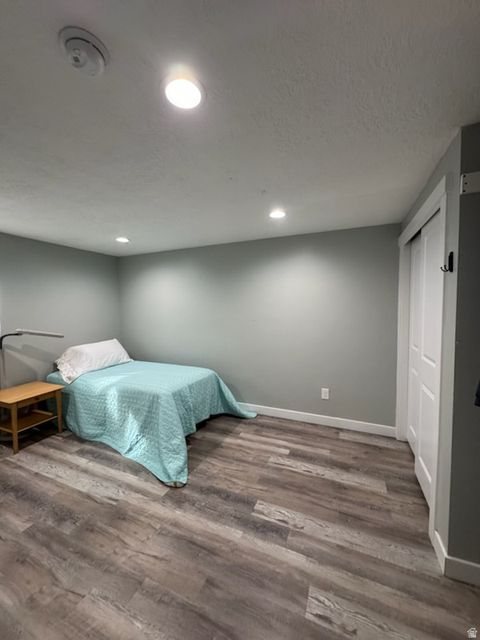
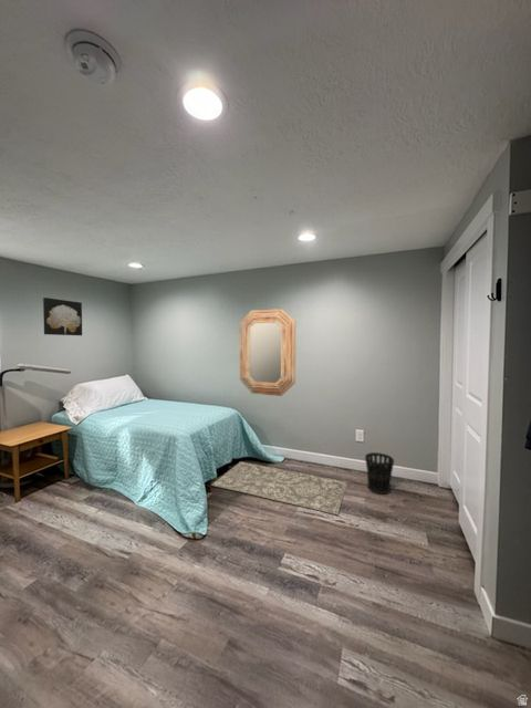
+ wastebasket [364,451,395,496]
+ wall art [42,296,83,336]
+ home mirror [239,308,296,397]
+ rug [210,460,348,517]
